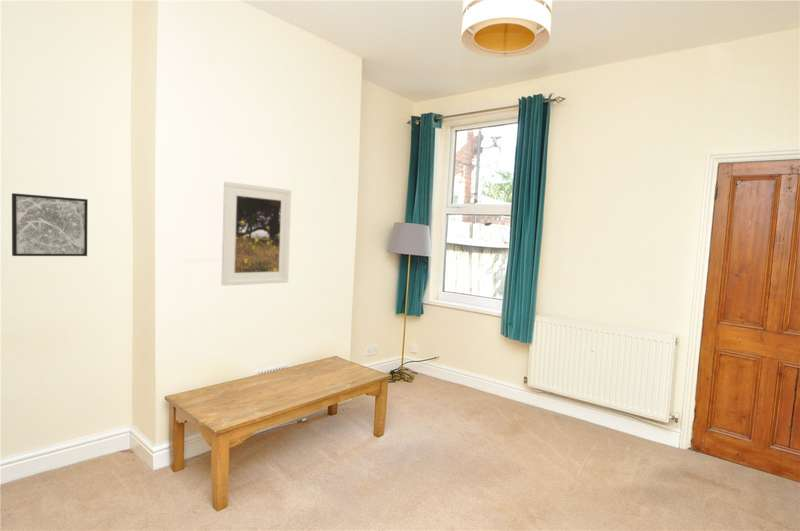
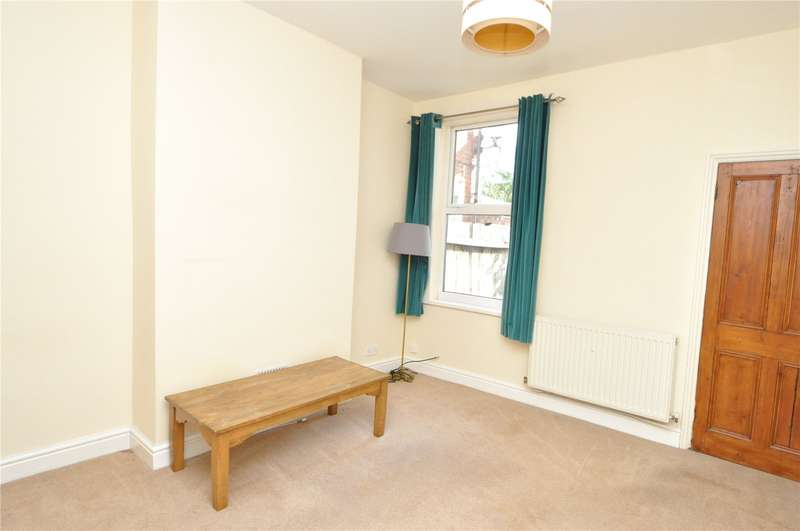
- wall art [11,192,89,257]
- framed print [220,181,292,287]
